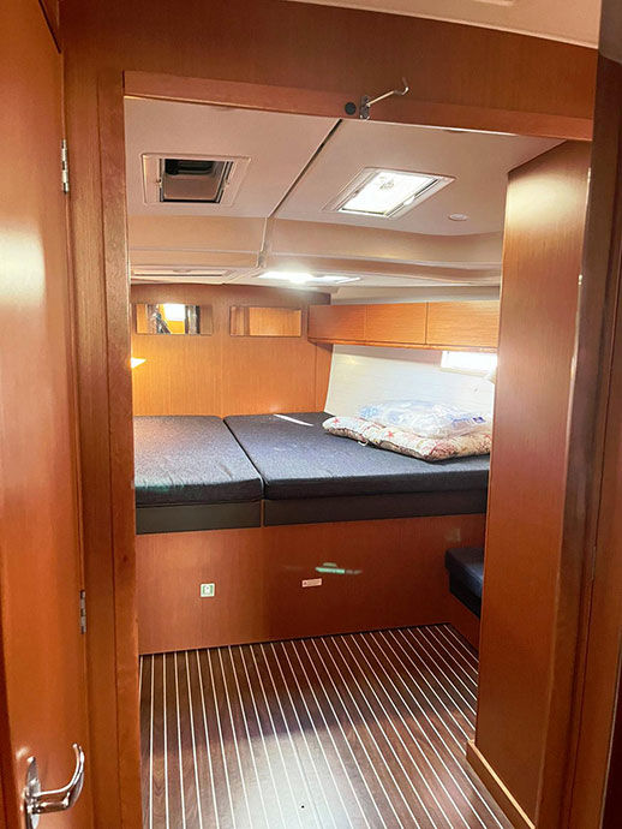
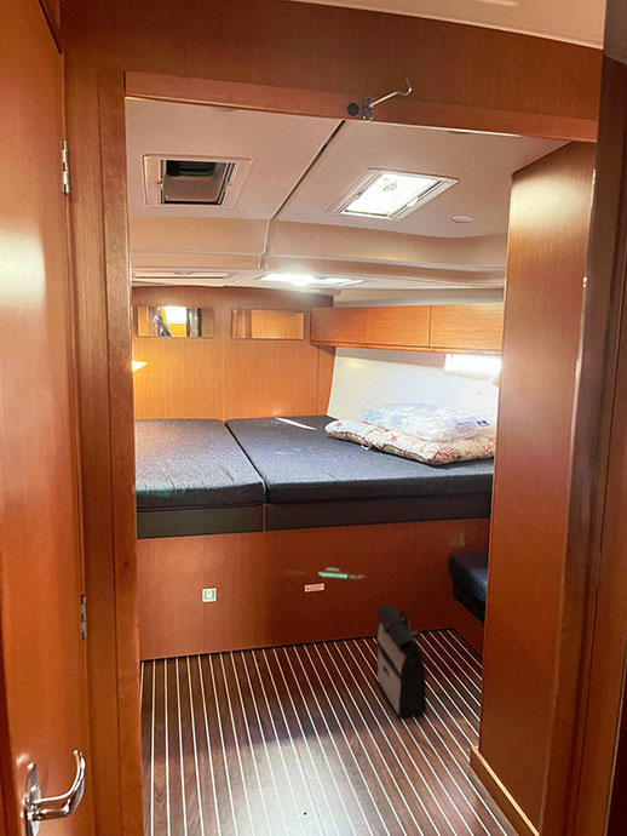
+ backpack [375,603,427,720]
